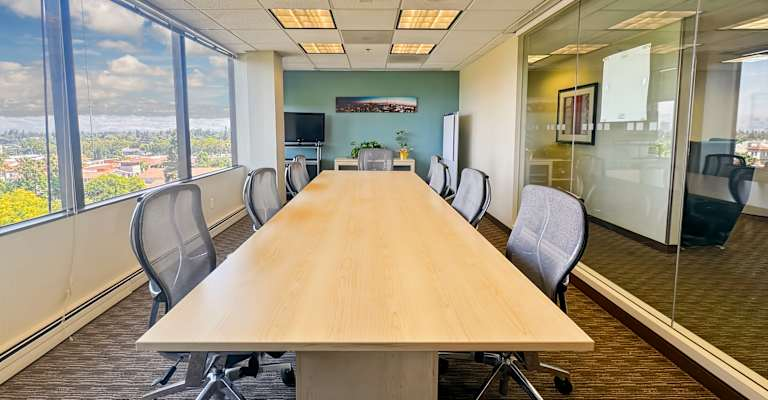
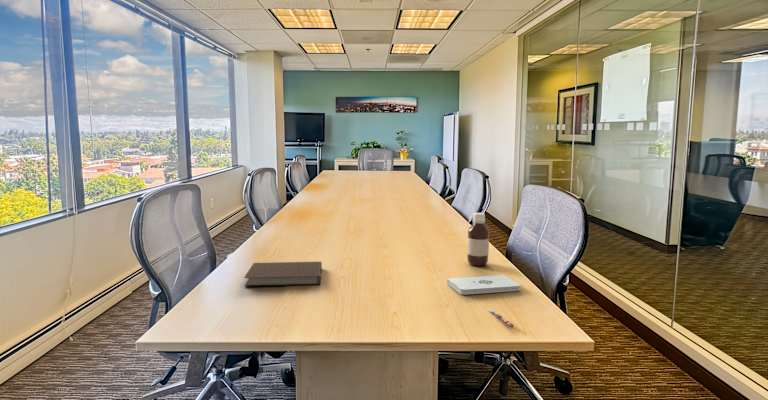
+ notebook [243,261,323,288]
+ bottle [466,212,490,267]
+ notepad [446,274,521,296]
+ pen [488,309,514,328]
